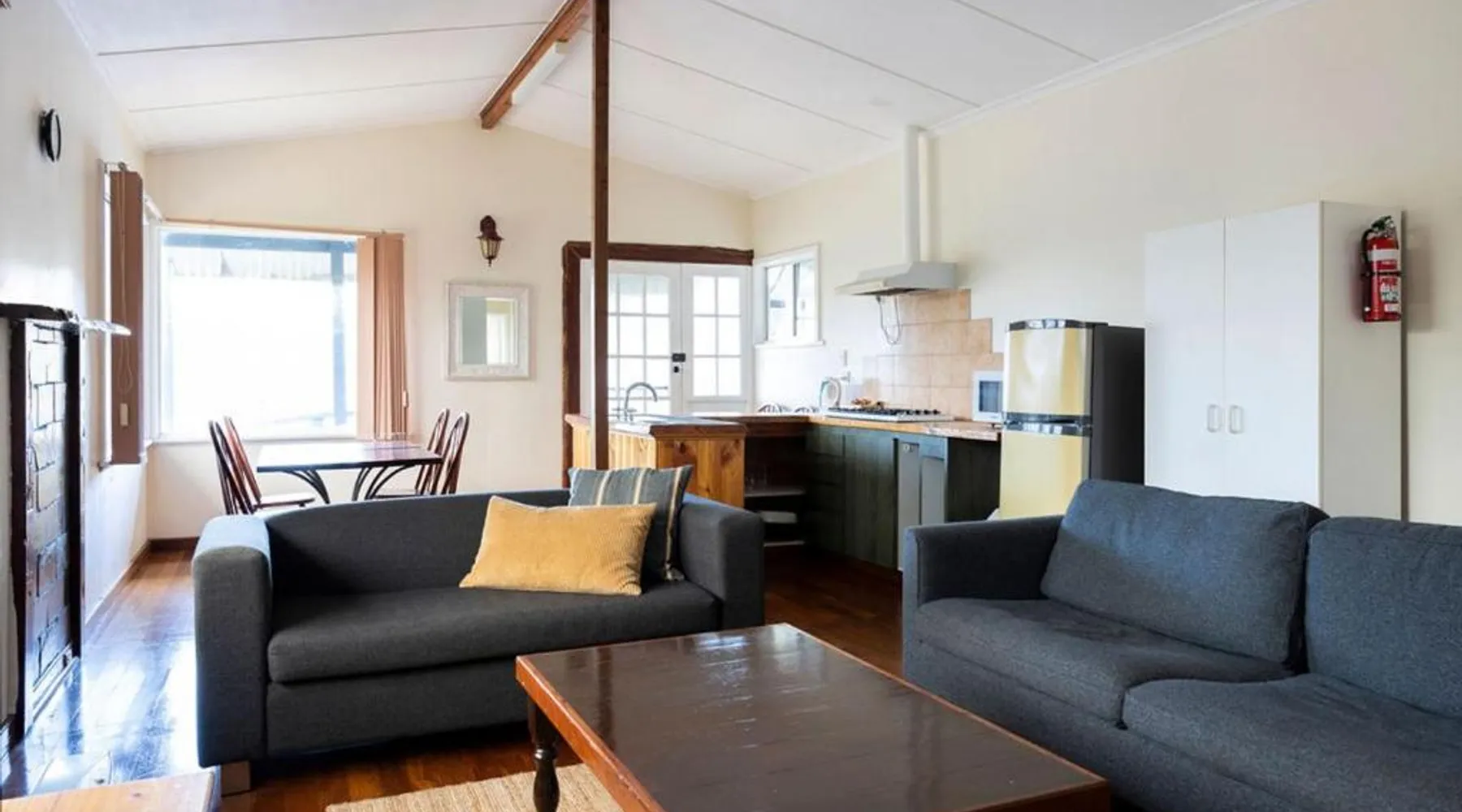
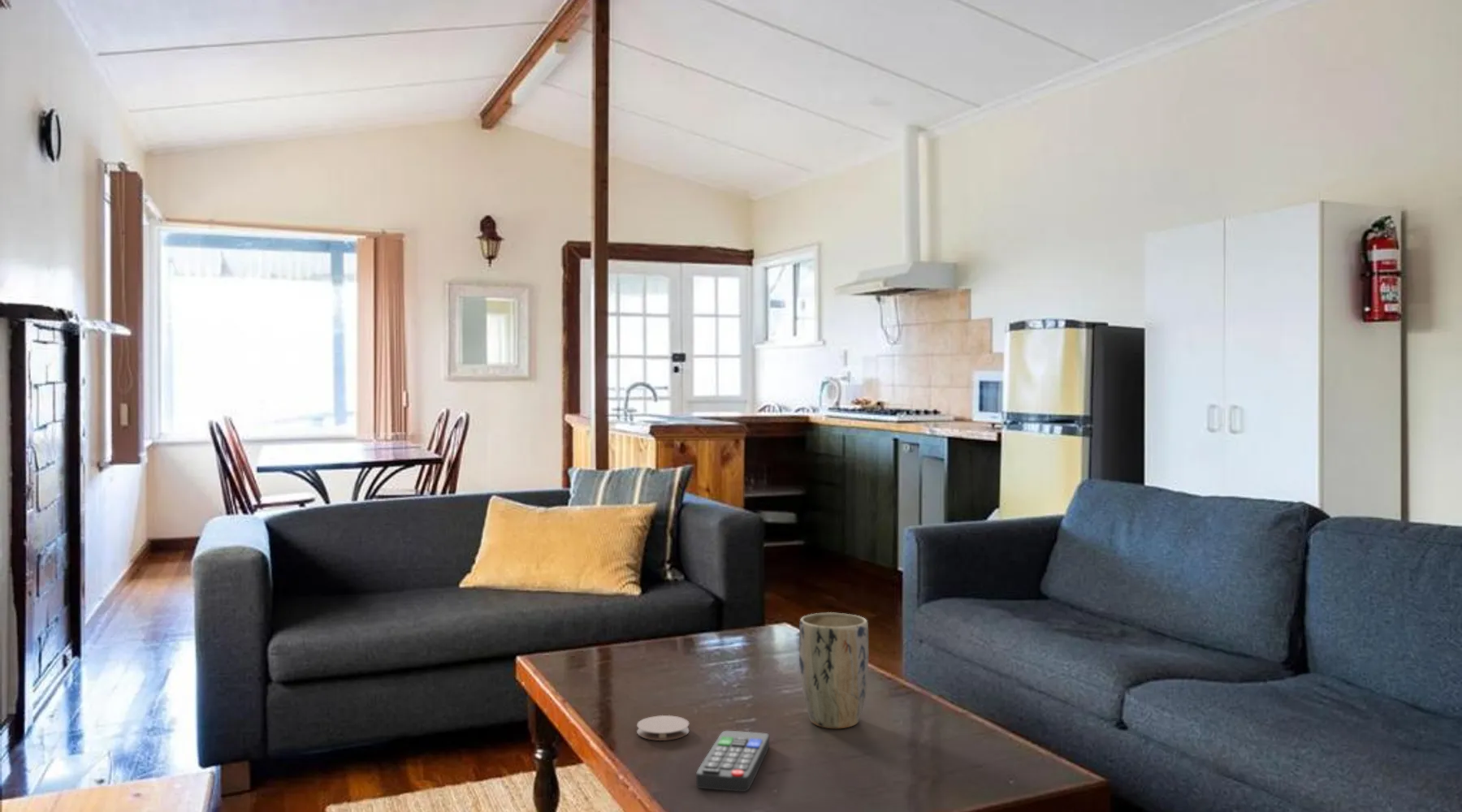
+ coaster [636,715,690,741]
+ remote control [695,730,770,793]
+ plant pot [798,611,869,729]
